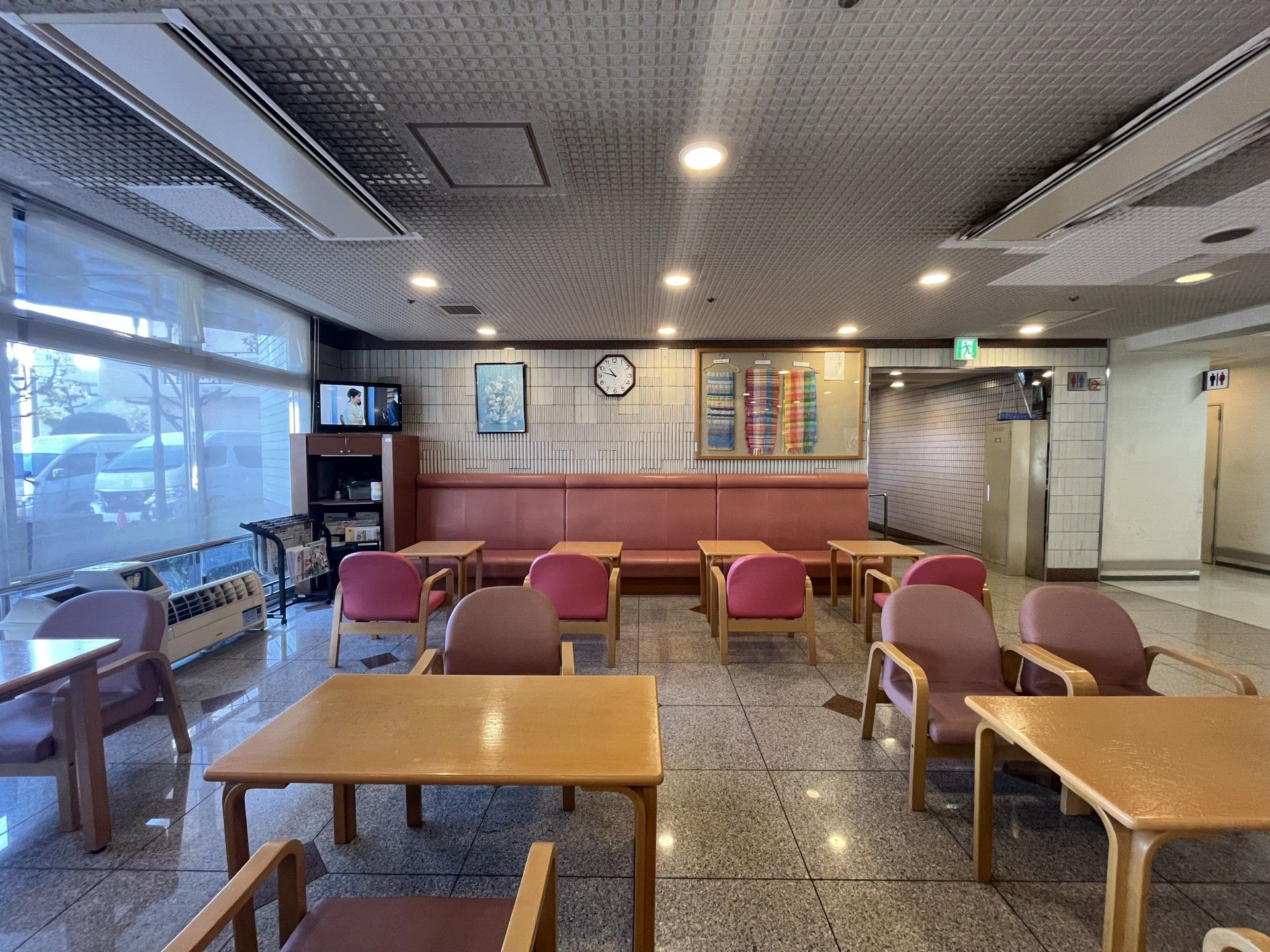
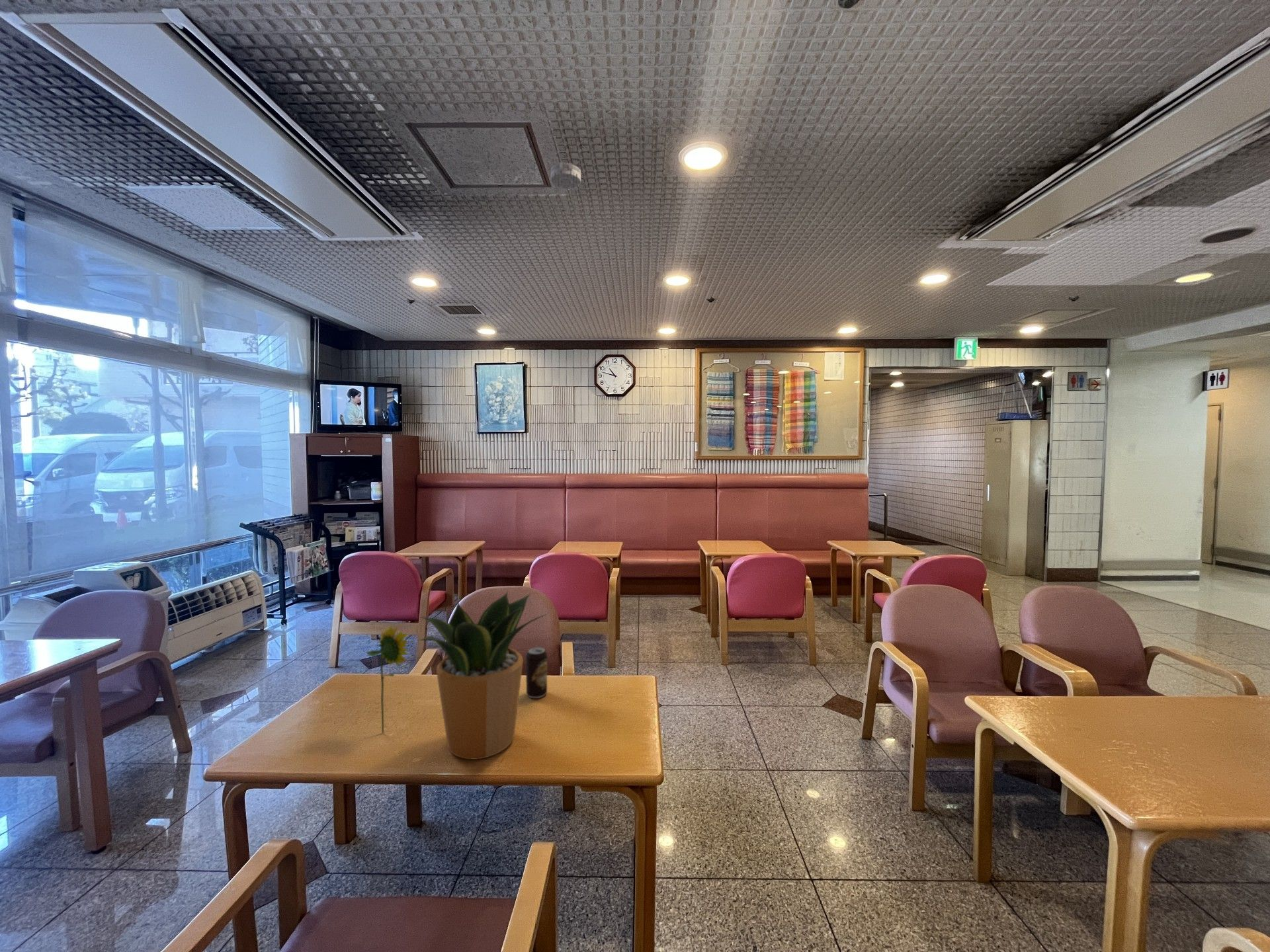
+ smoke detector [550,161,581,190]
+ flower [366,625,410,734]
+ beverage can [525,647,548,699]
+ potted plant [419,591,547,760]
